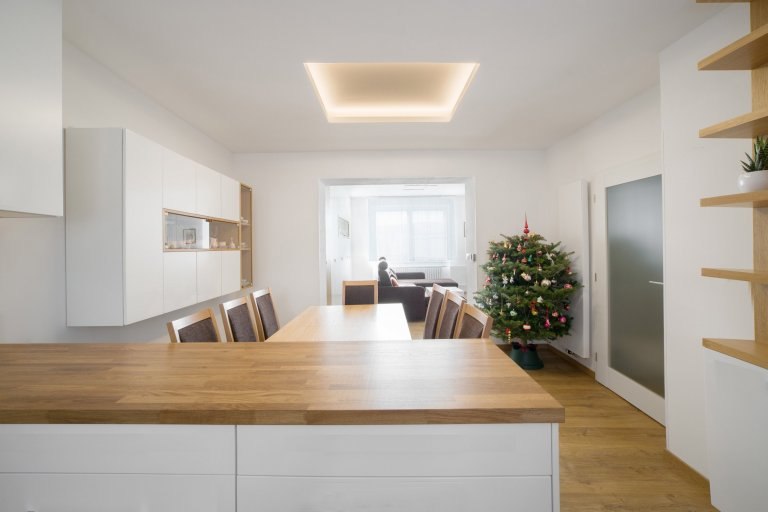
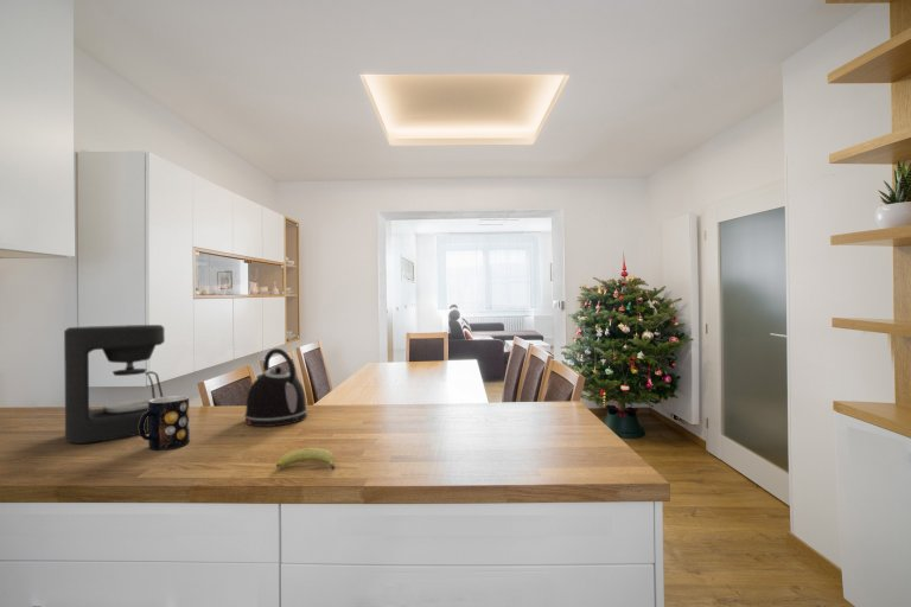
+ mug [139,395,191,452]
+ coffee maker [63,324,166,445]
+ kettle [243,347,308,428]
+ fruit [275,447,337,471]
